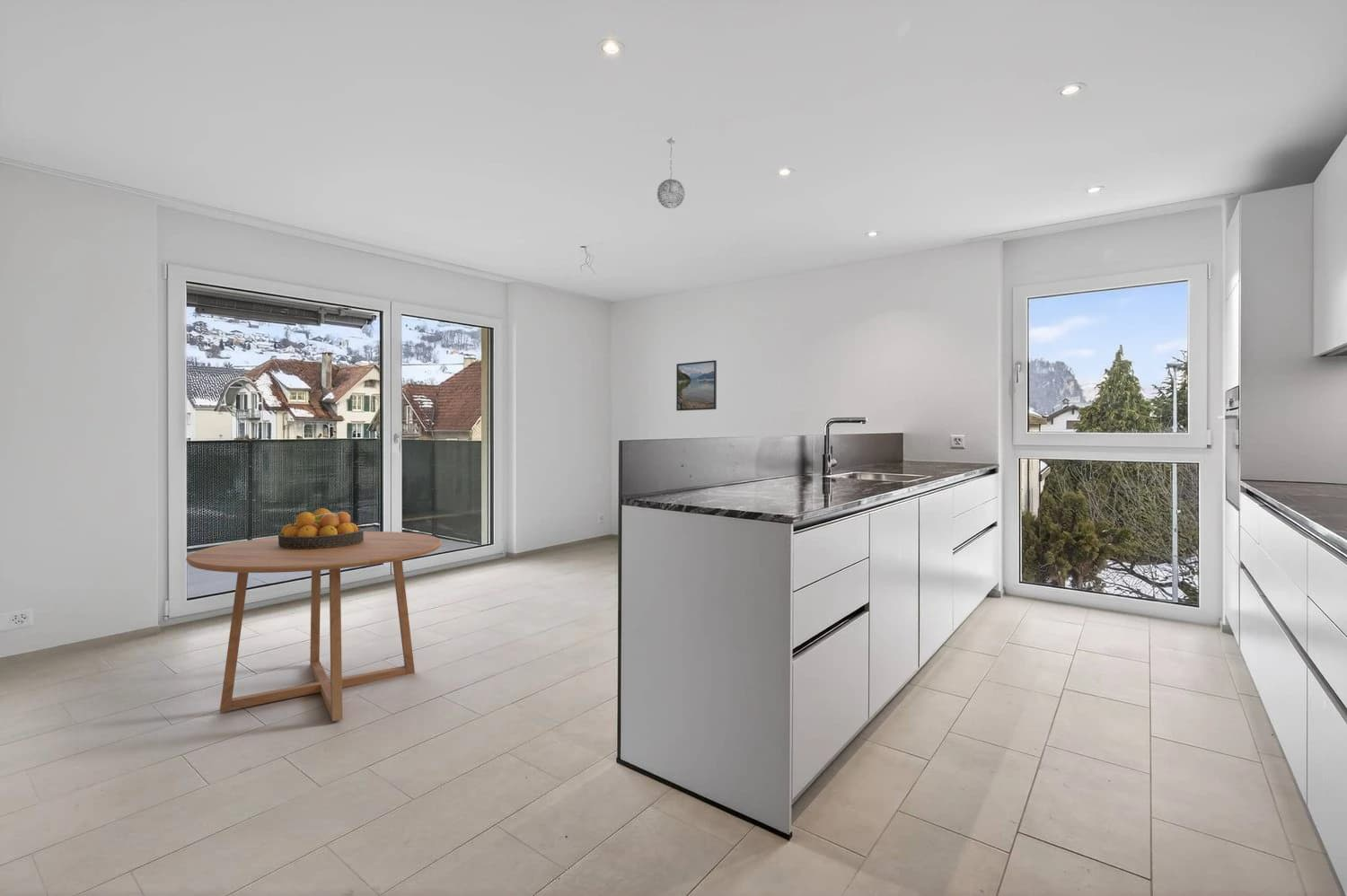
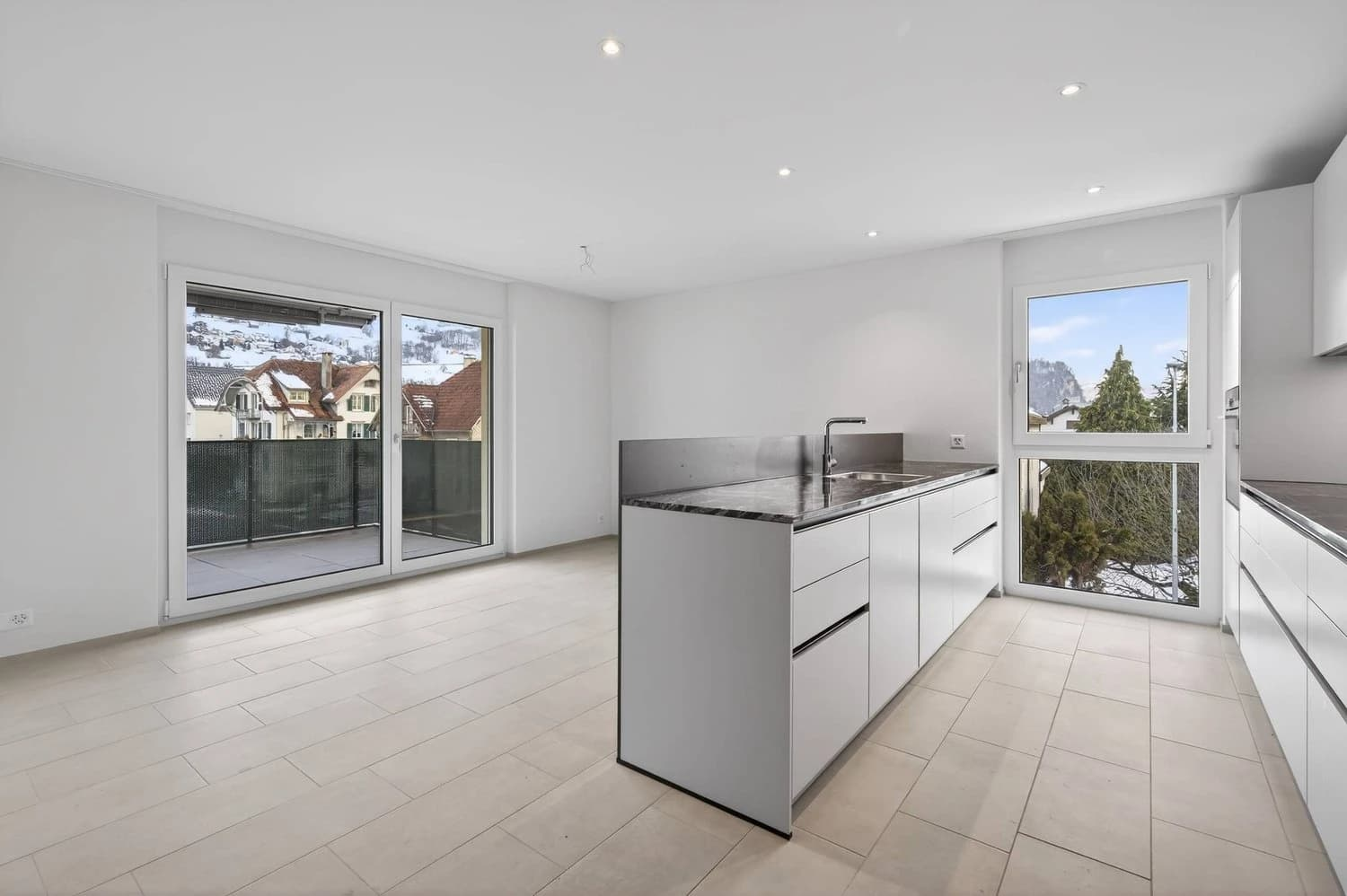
- fruit bowl [277,507,364,549]
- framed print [675,359,718,412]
- pendant light [656,136,686,209]
- dining table [185,531,443,722]
